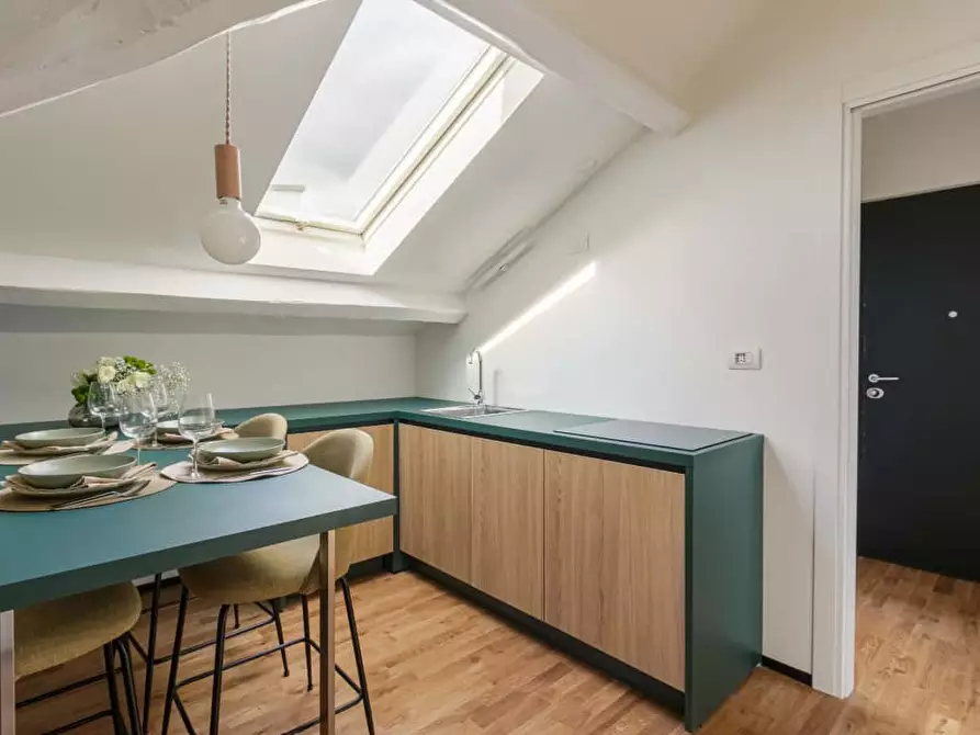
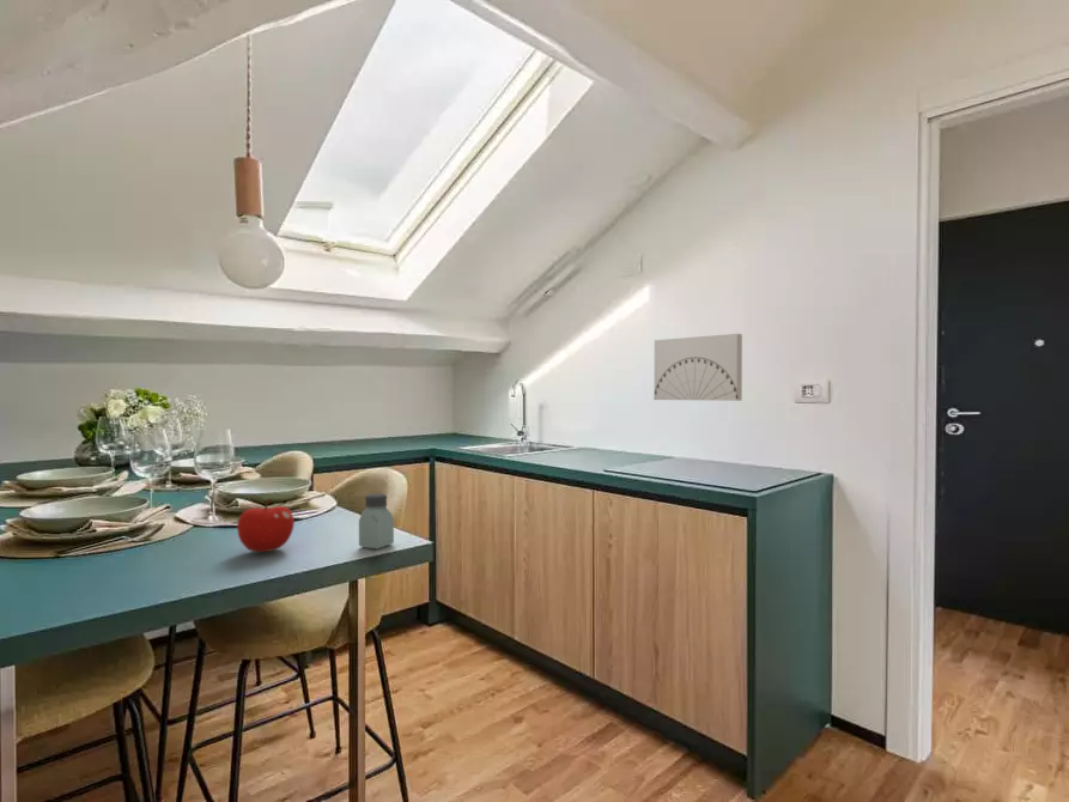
+ fruit [236,498,296,553]
+ wall art [654,333,743,402]
+ saltshaker [358,492,395,549]
